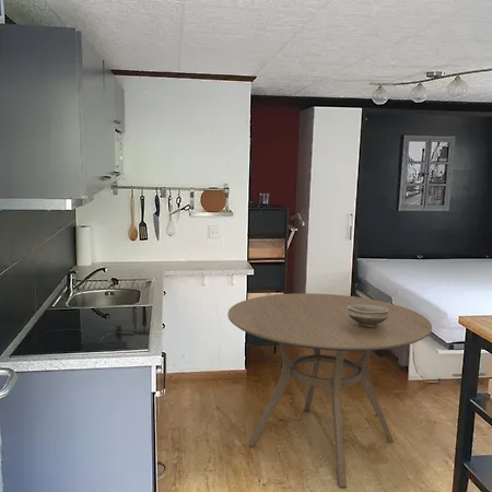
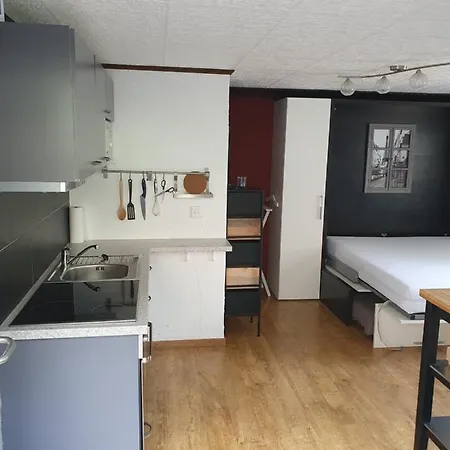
- dining table [226,292,433,488]
- bowl [348,305,389,327]
